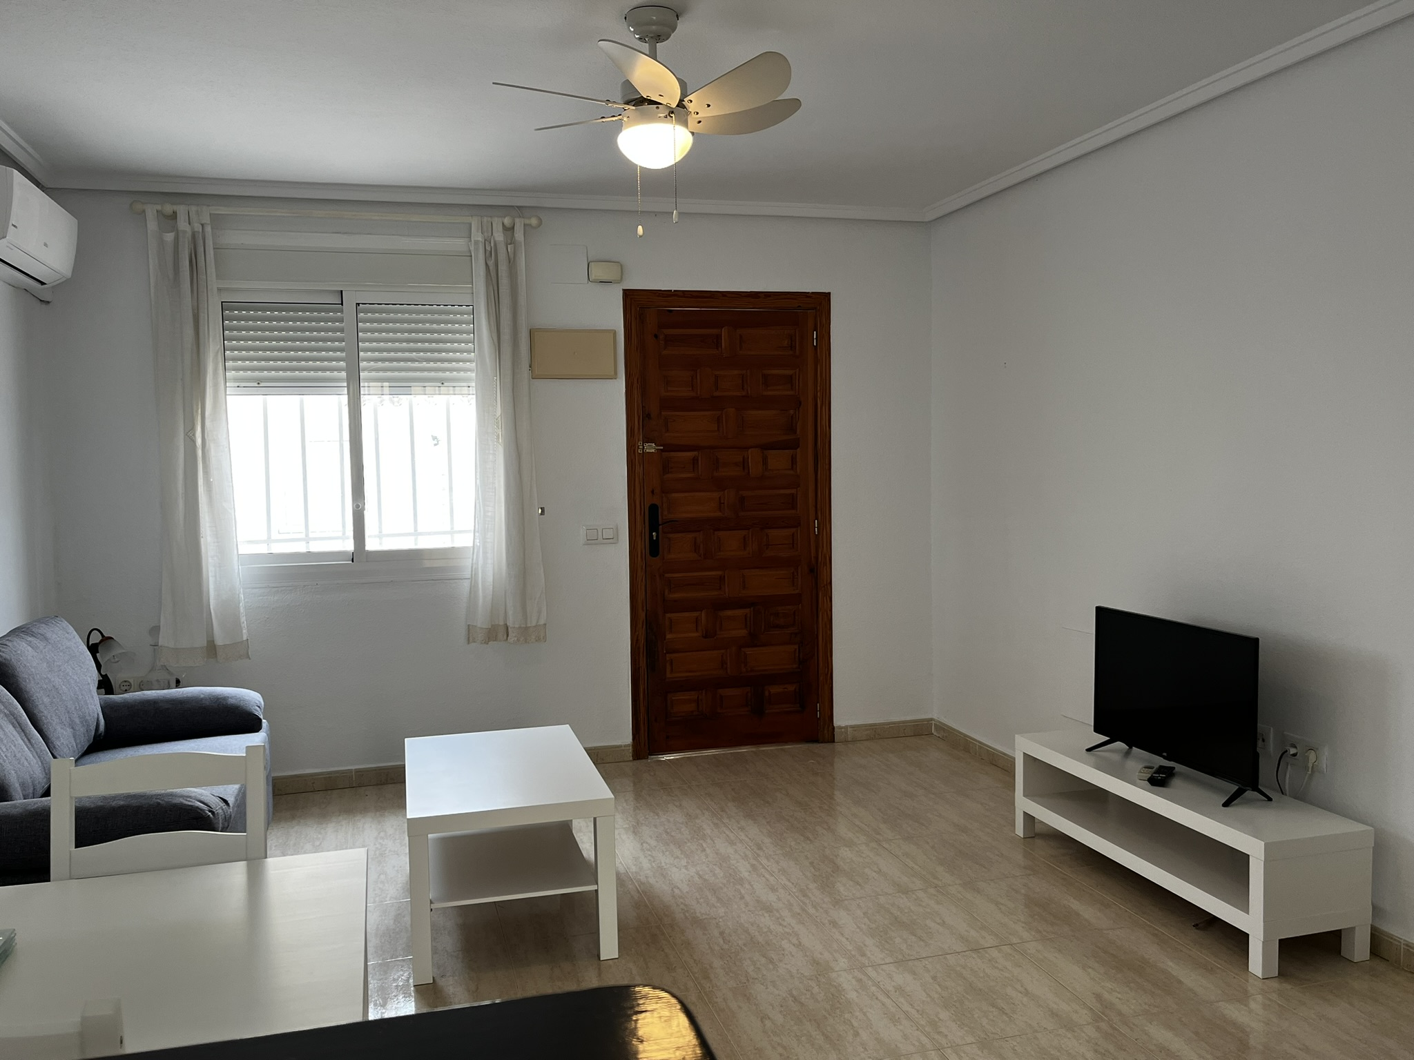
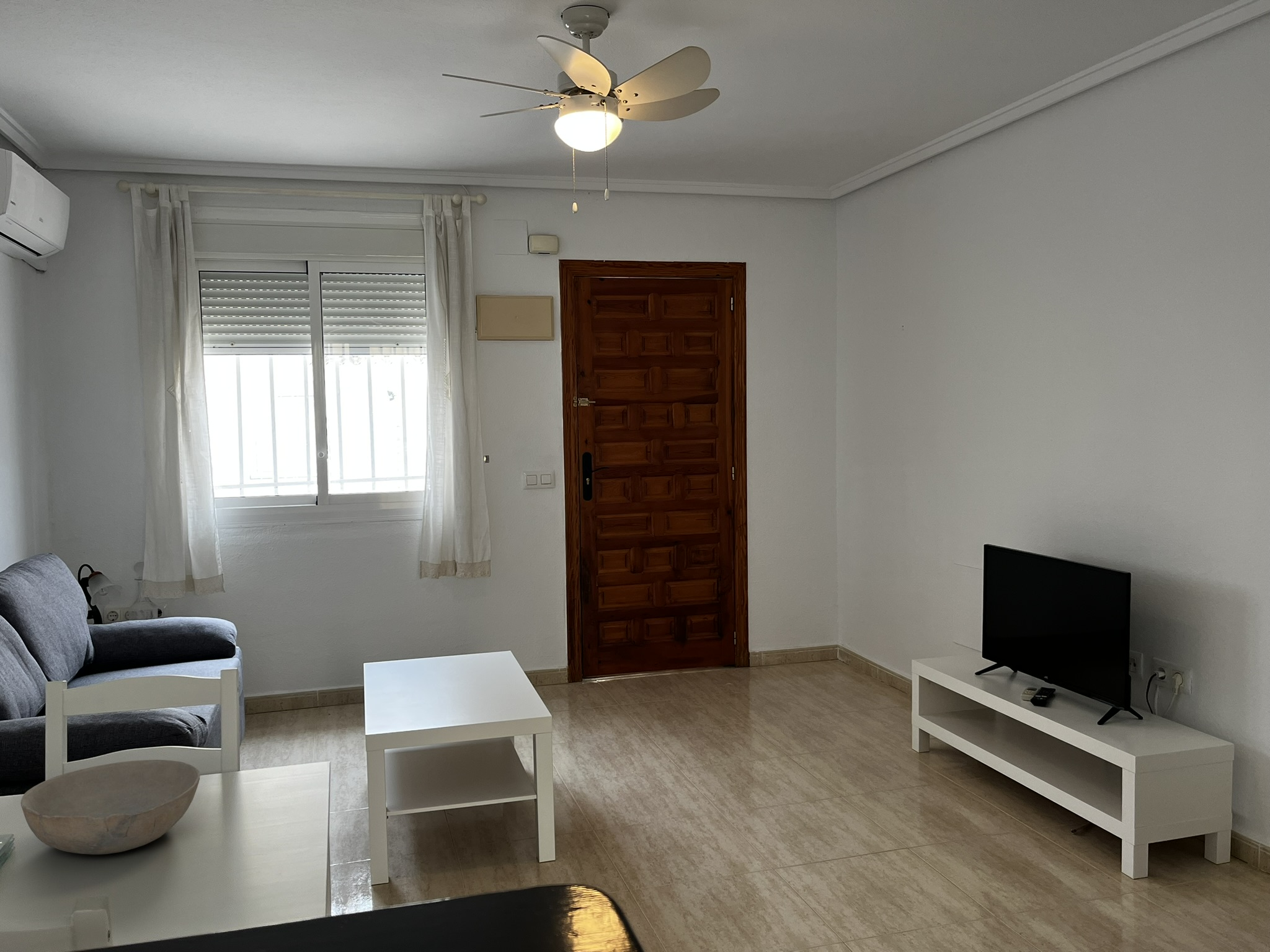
+ bowl [20,759,201,855]
